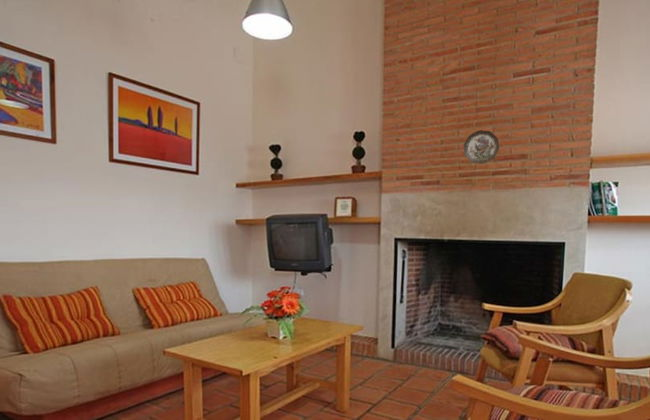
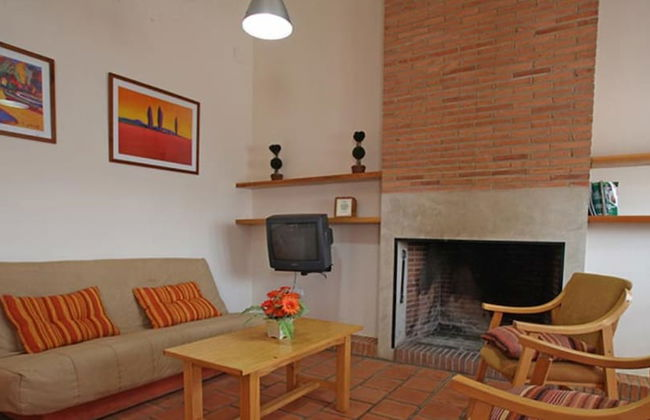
- decorative plate [463,129,500,165]
